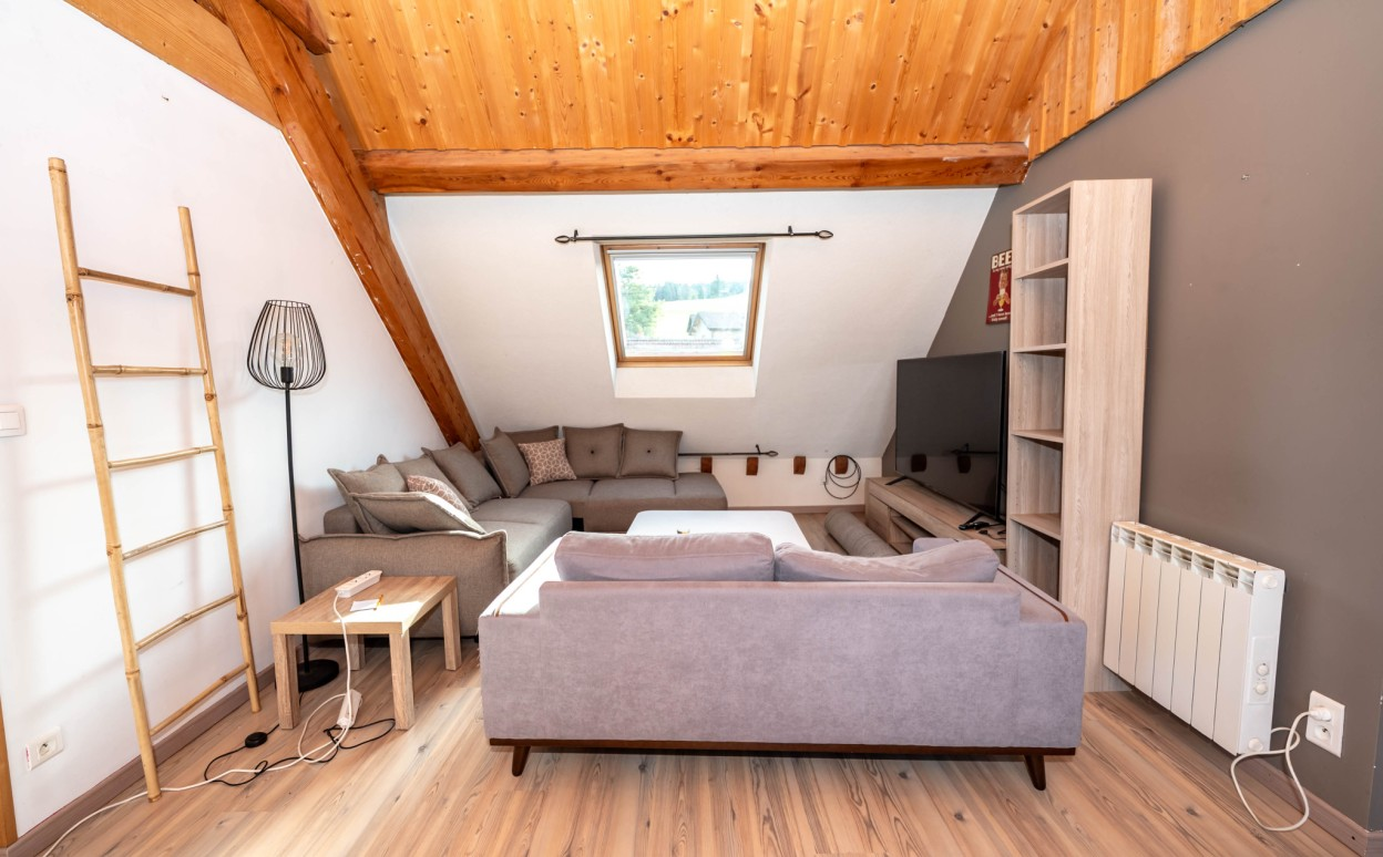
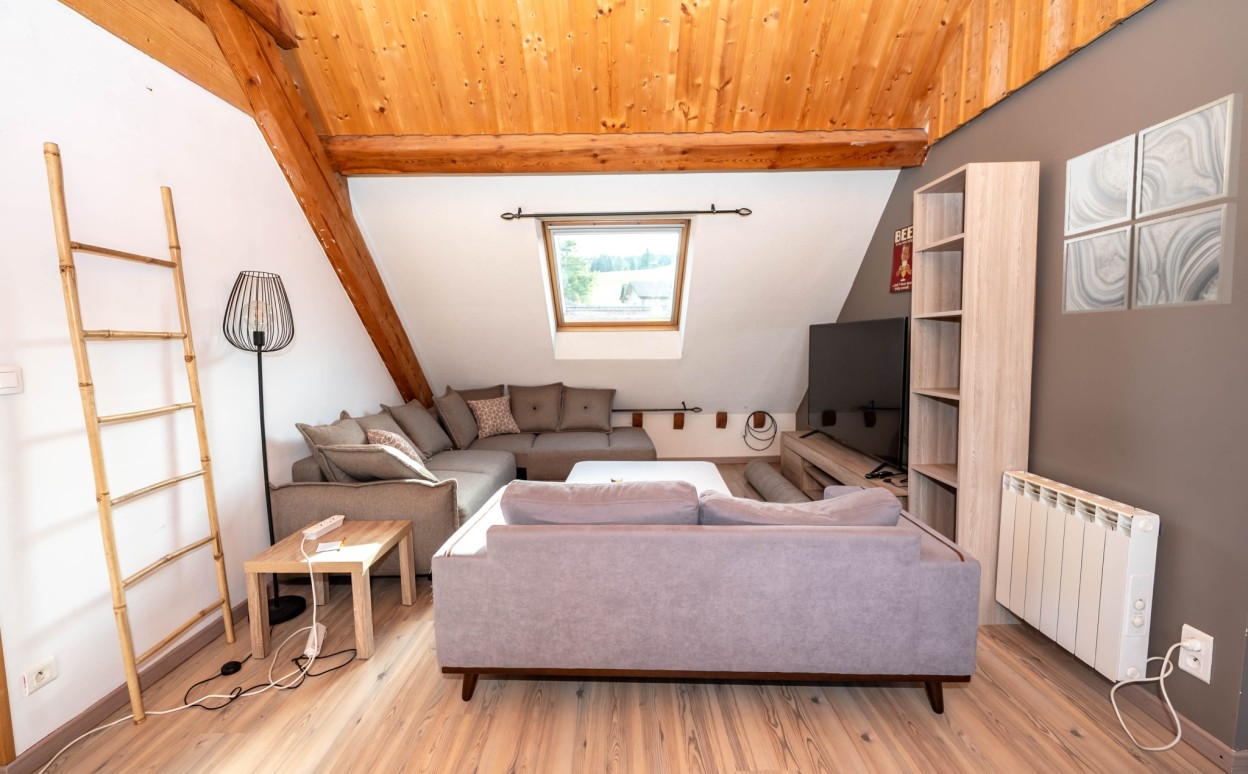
+ wall art [1061,92,1244,315]
